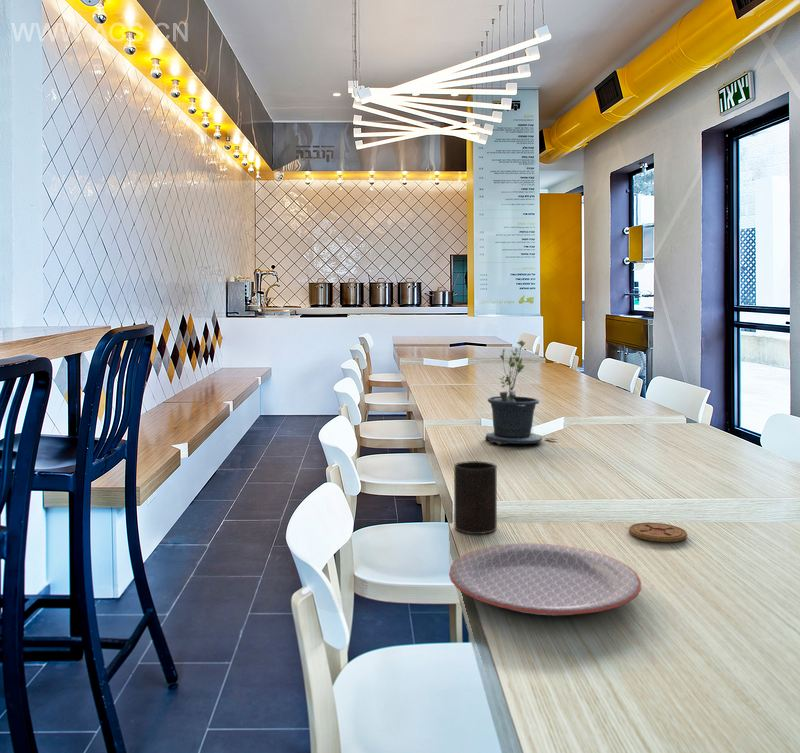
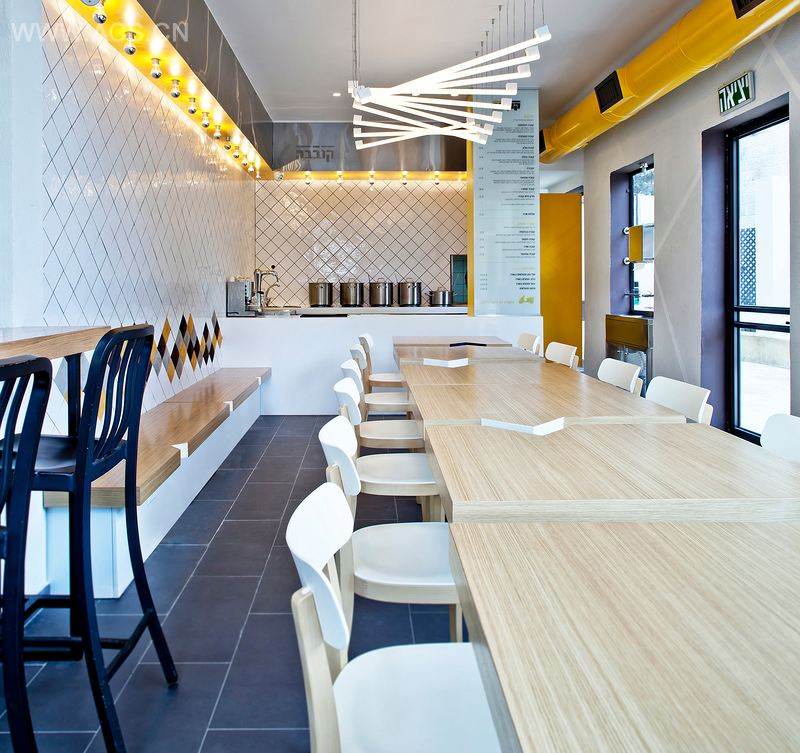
- cup [453,460,498,535]
- coaster [628,522,688,543]
- potted plant [484,339,558,446]
- plate [448,542,642,616]
